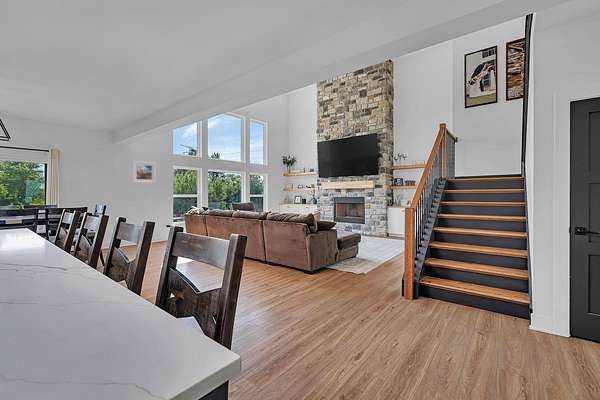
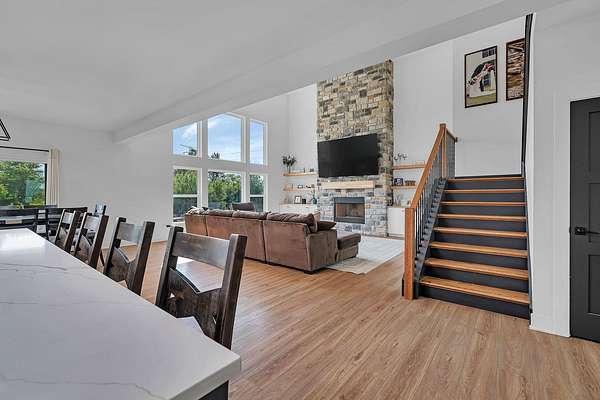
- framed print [132,160,156,184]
